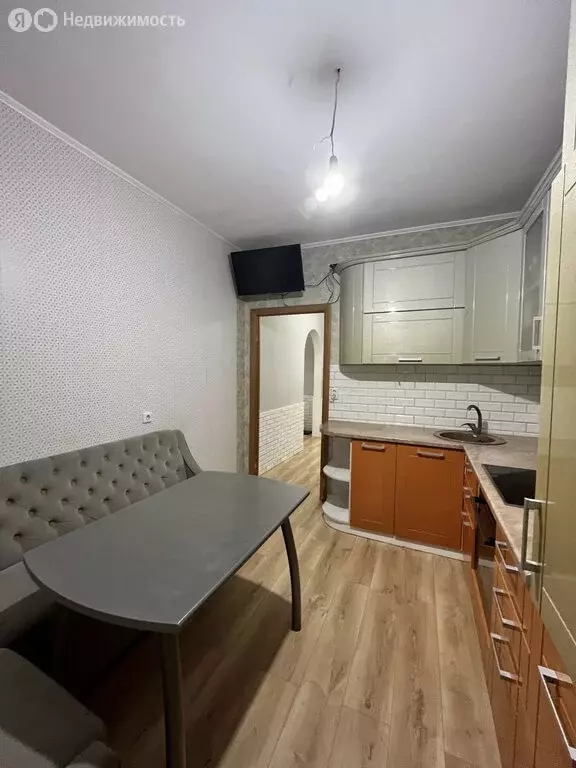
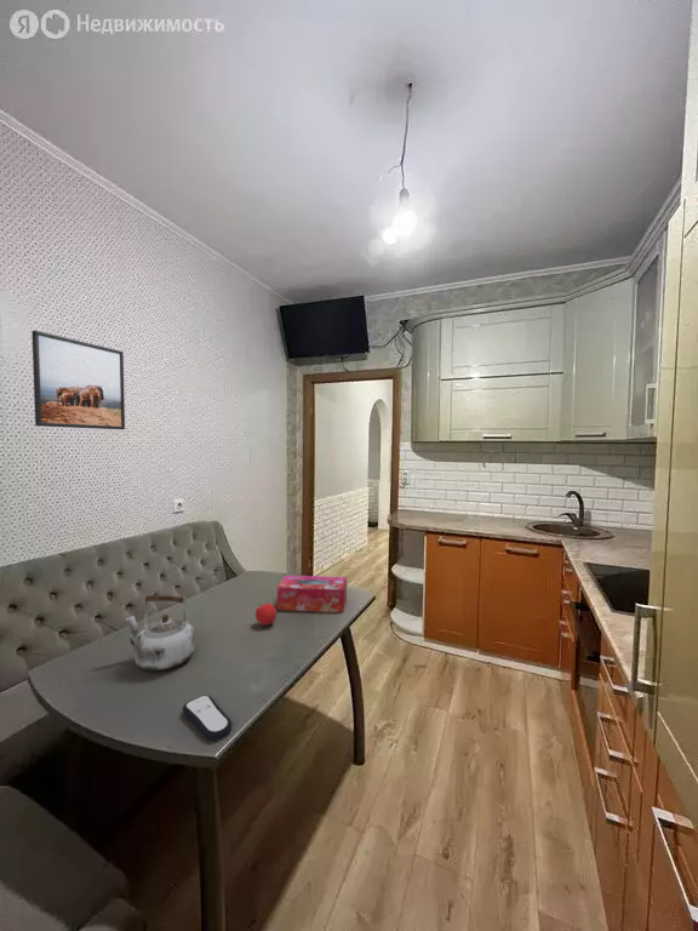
+ fruit [254,602,278,627]
+ kettle [124,593,196,673]
+ remote control [182,693,233,742]
+ tissue box [276,575,348,613]
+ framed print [30,330,126,430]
